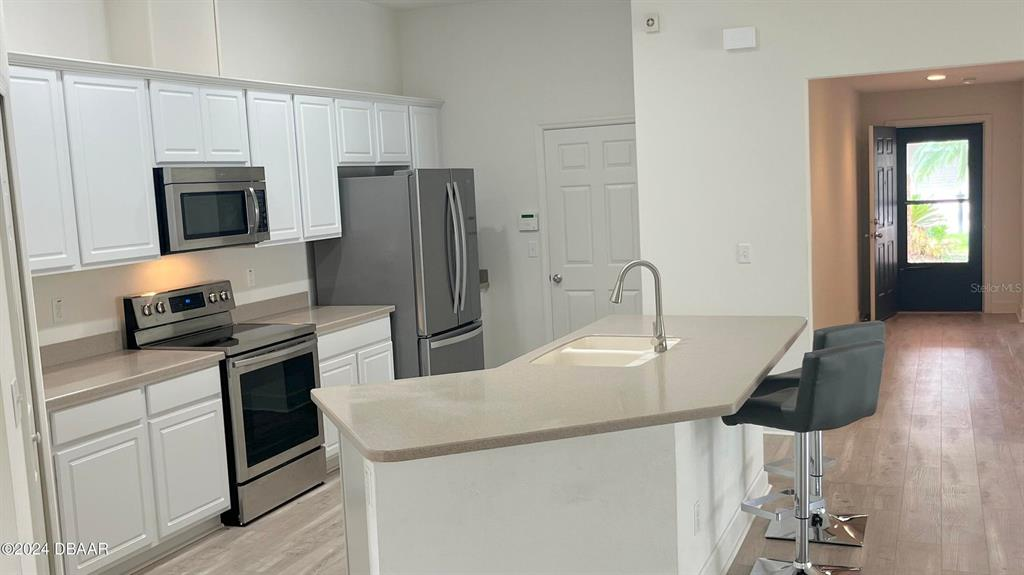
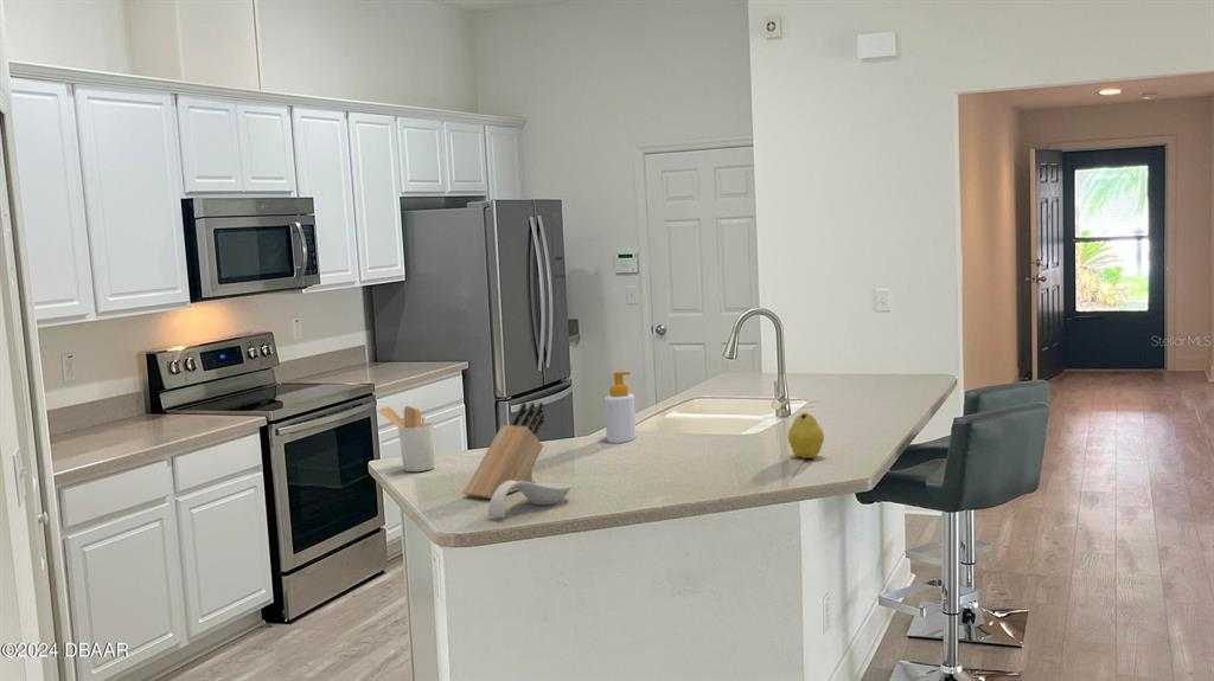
+ knife block [462,401,545,500]
+ soap bottle [603,371,638,444]
+ fruit [787,412,825,460]
+ spoon rest [487,481,573,519]
+ utensil holder [376,405,435,473]
